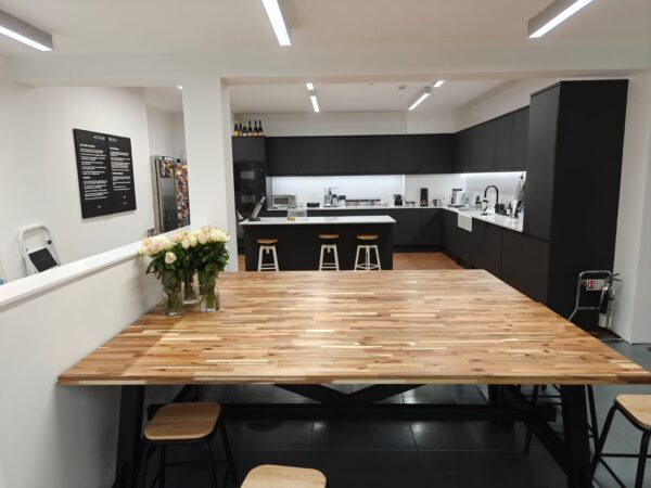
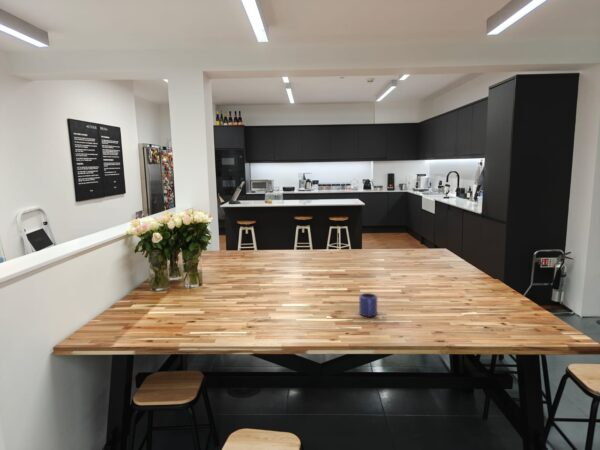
+ mug [358,292,378,318]
